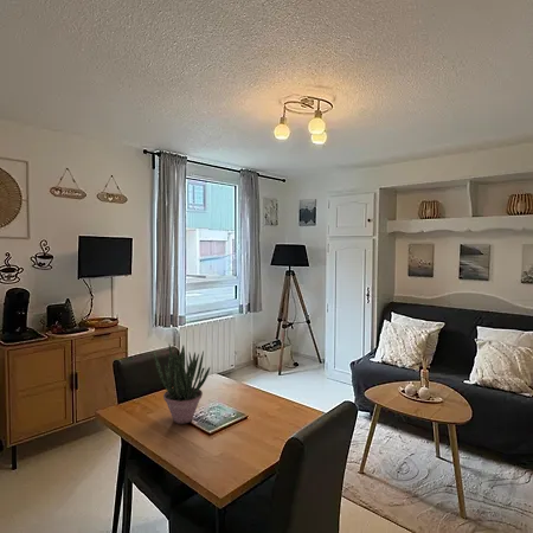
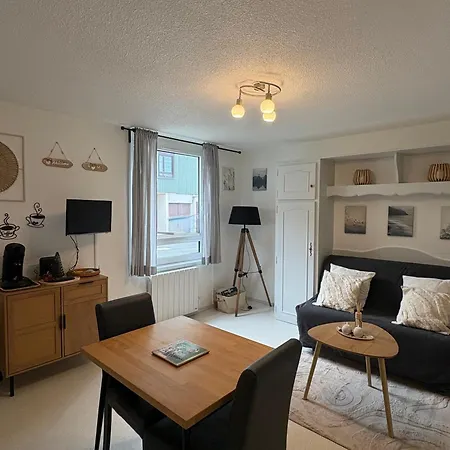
- potted plant [153,343,211,425]
